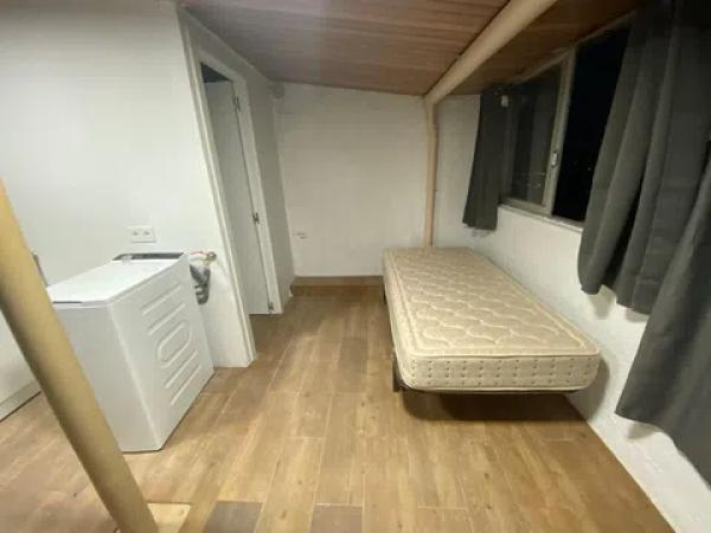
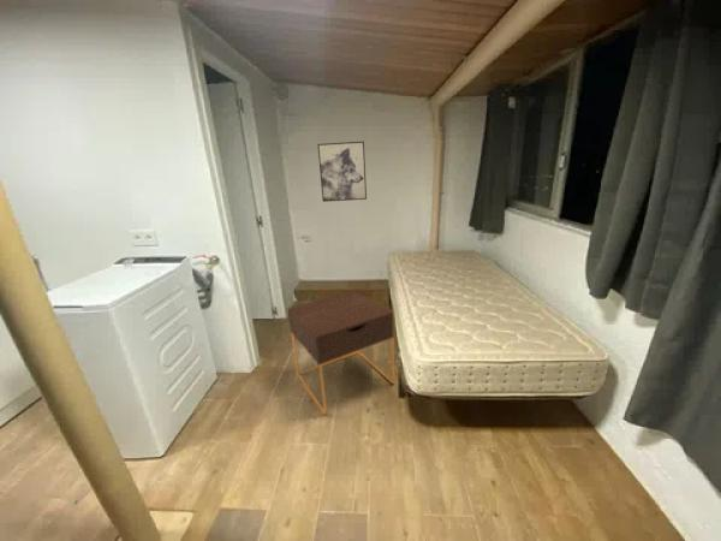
+ nightstand [287,290,397,416]
+ wall art [316,141,368,203]
